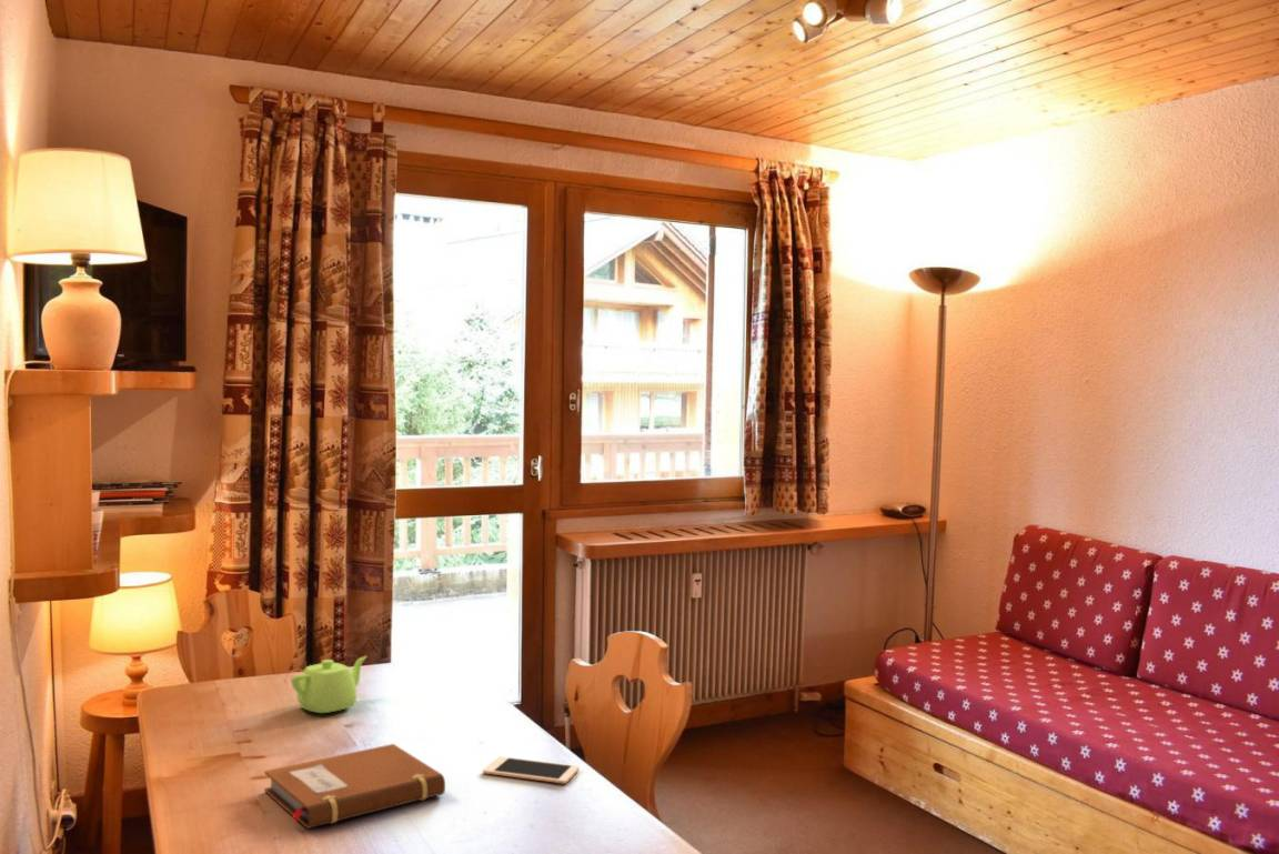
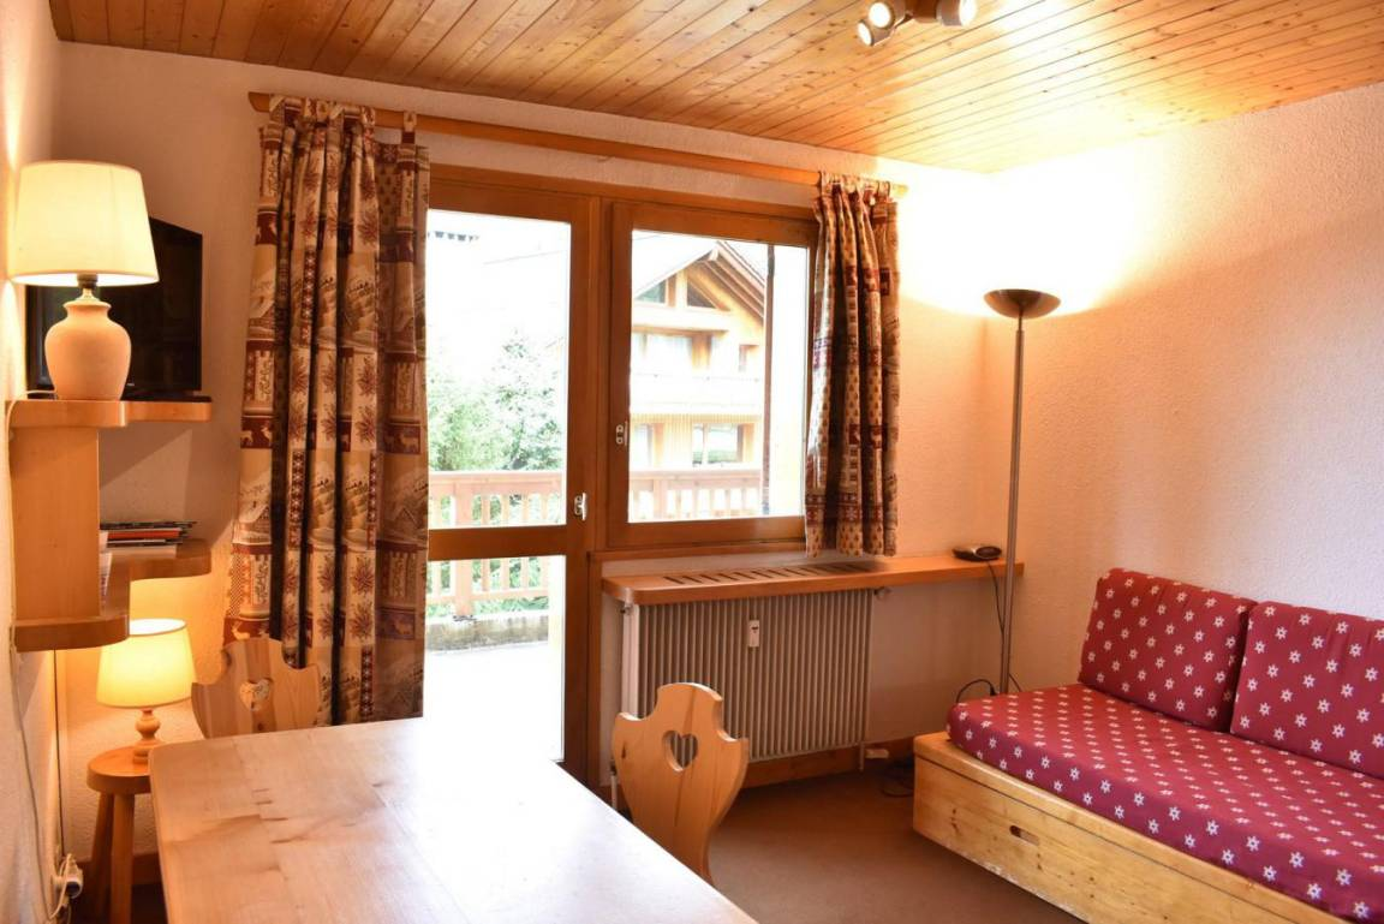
- notebook [263,743,446,830]
- teapot [290,655,369,714]
- cell phone [482,755,581,785]
